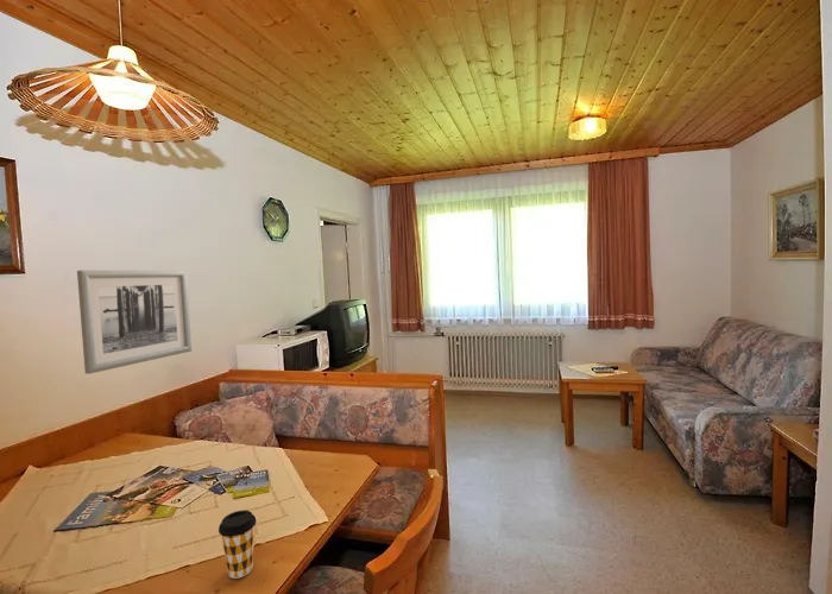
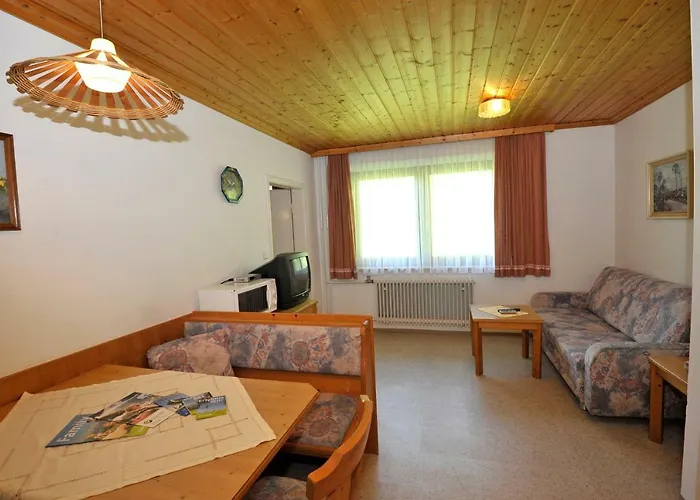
- wall art [76,270,193,375]
- coffee cup [218,510,258,580]
